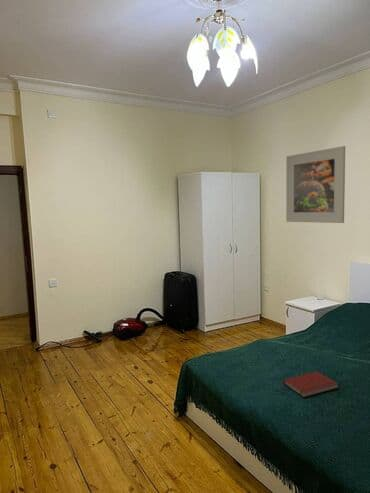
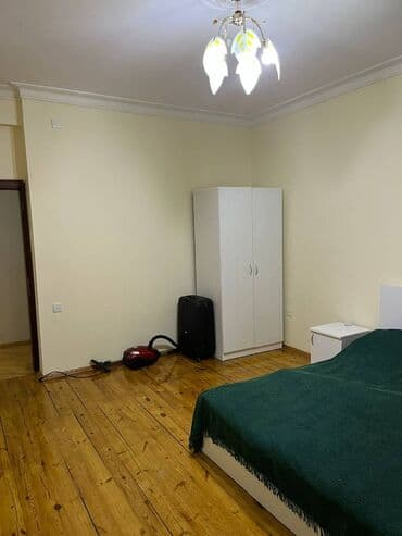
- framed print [285,145,346,224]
- book [283,371,339,398]
